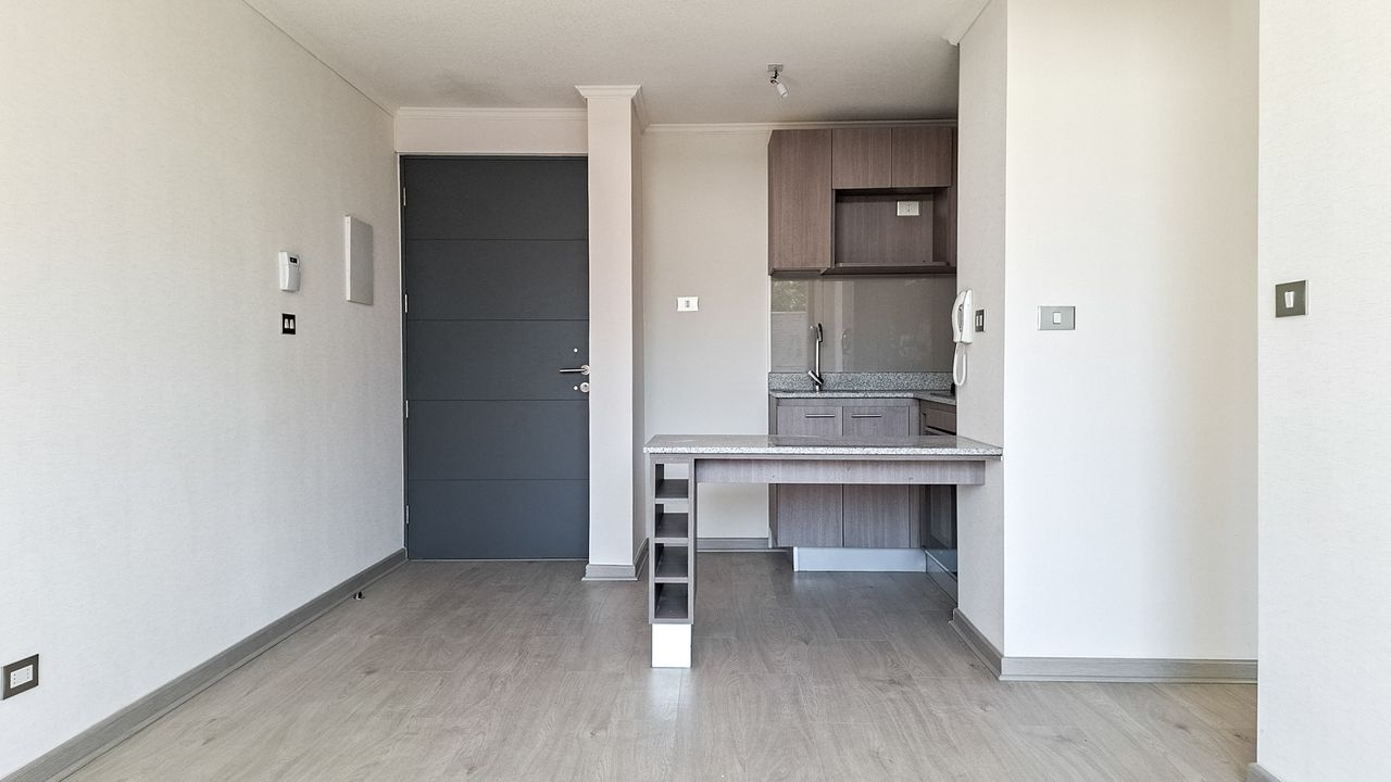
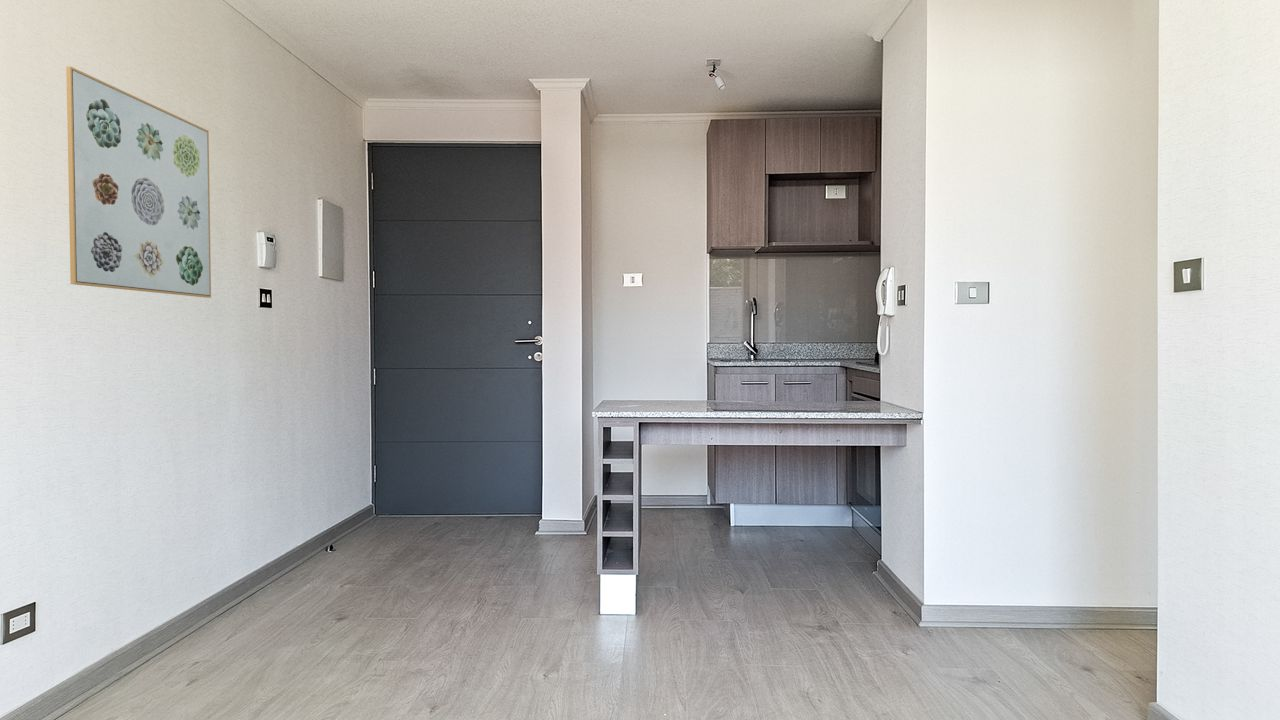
+ wall art [65,66,212,299]
